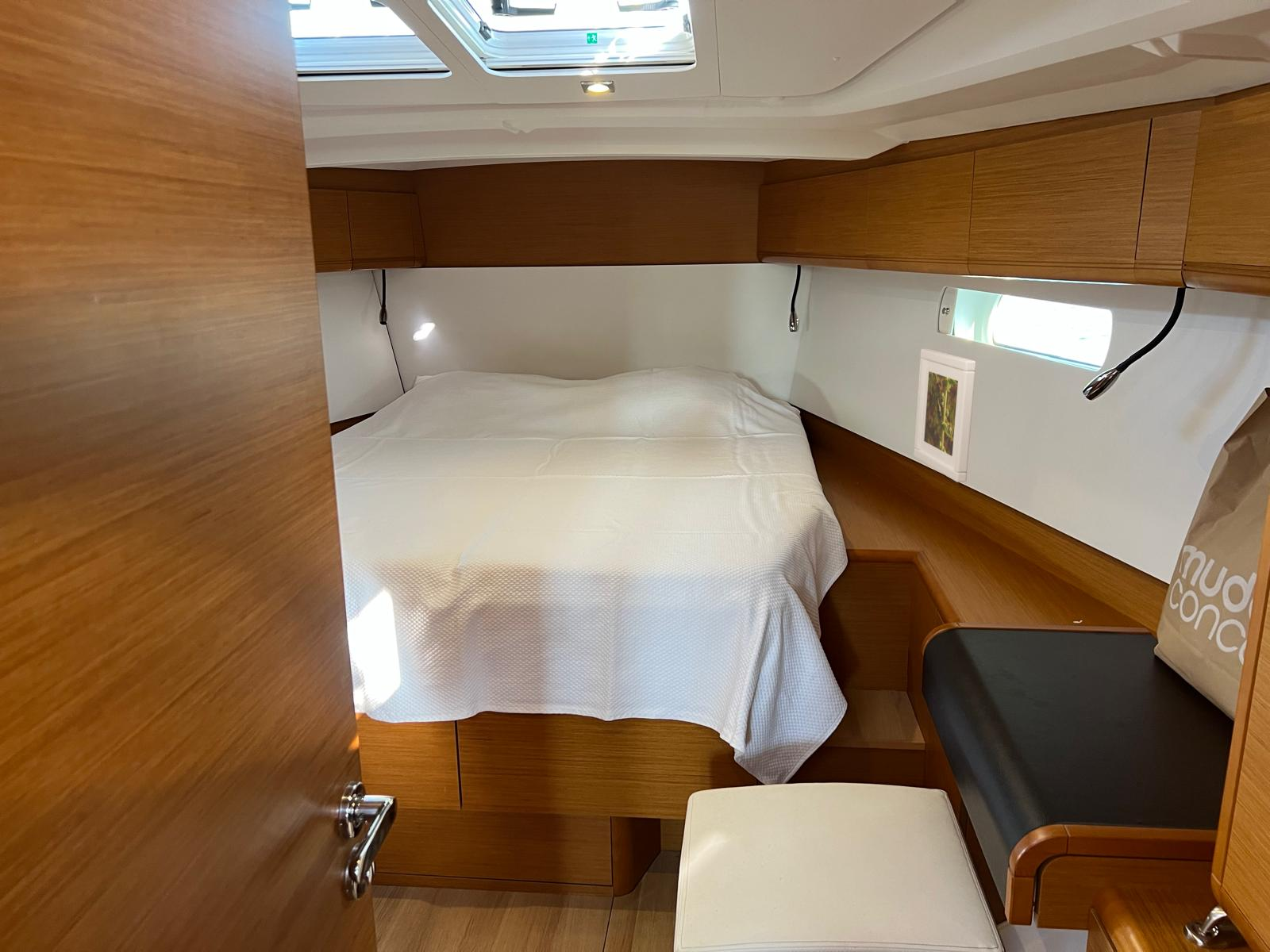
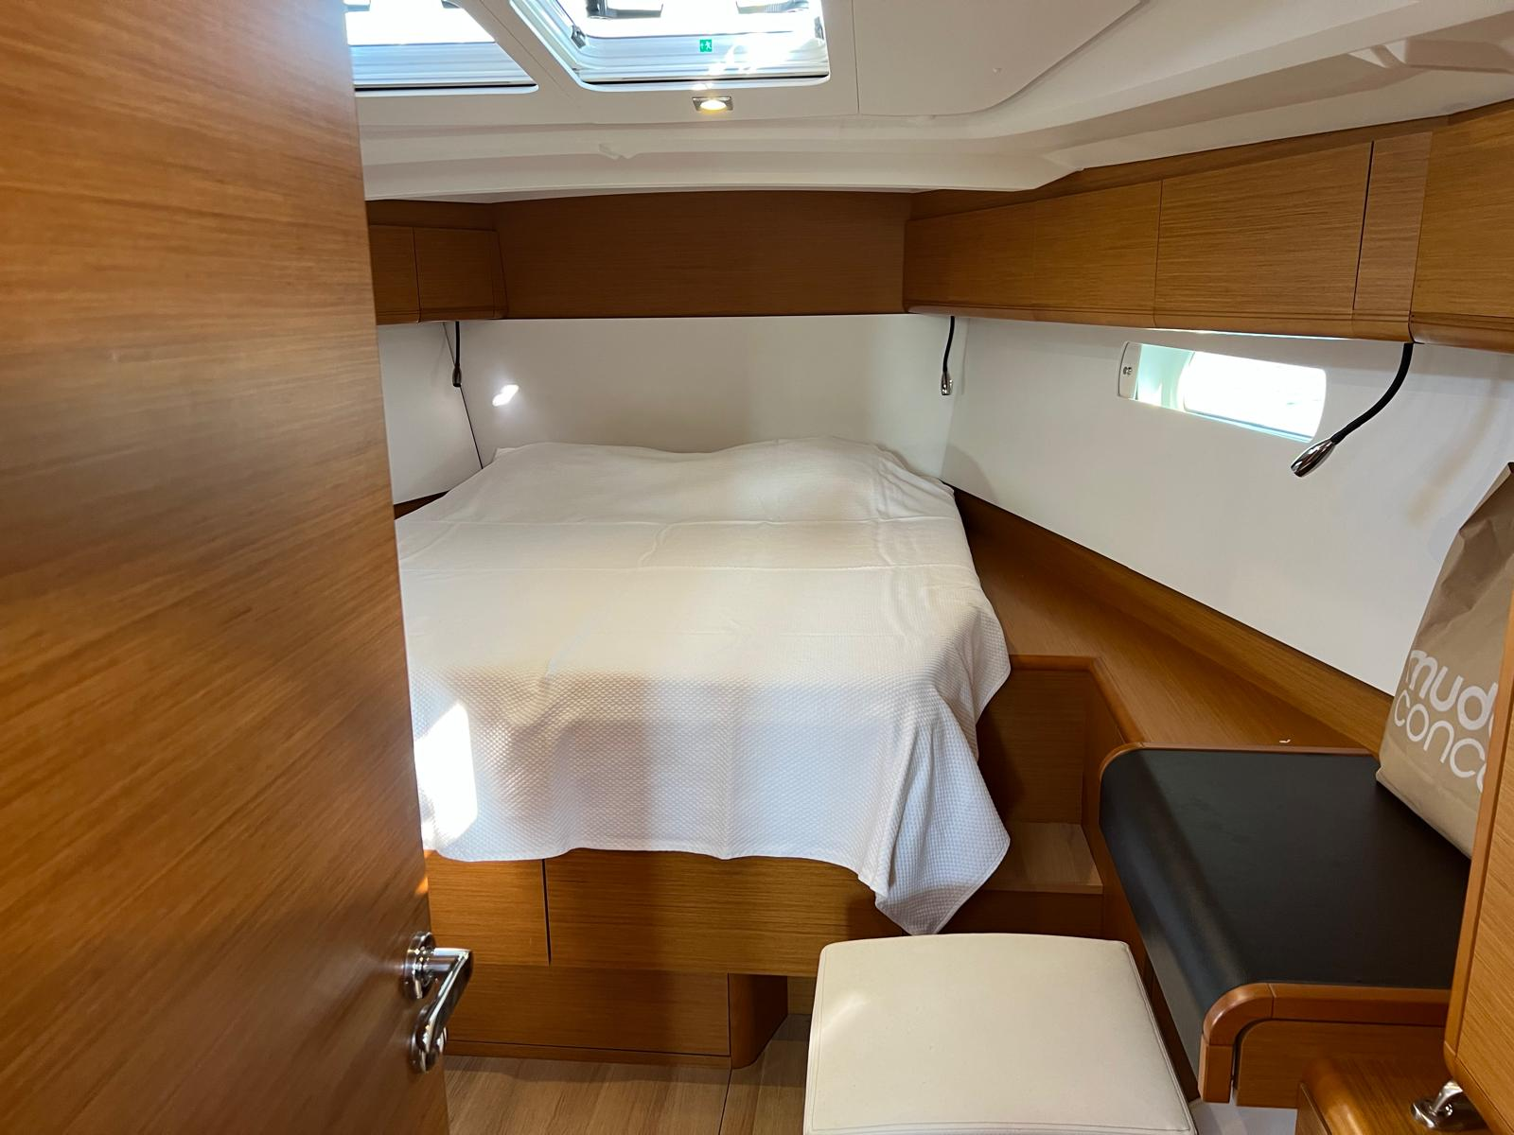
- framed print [913,348,977,483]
